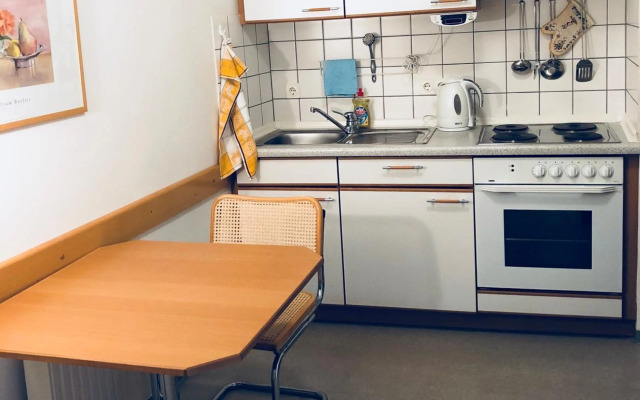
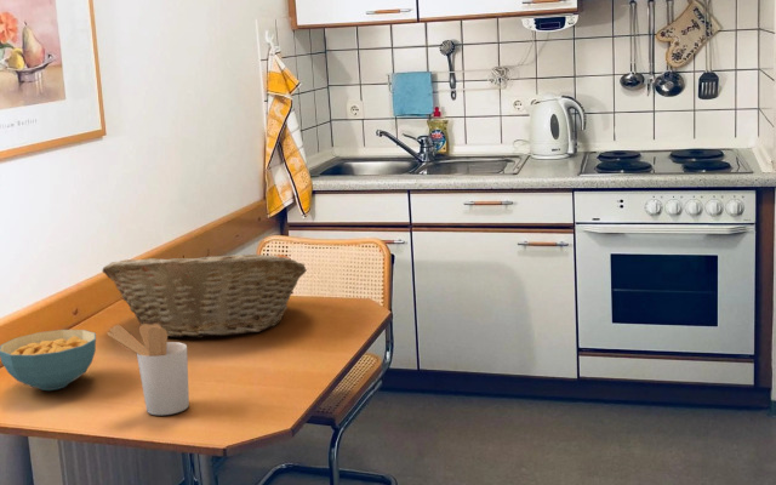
+ utensil holder [107,324,190,416]
+ cereal bowl [0,329,97,392]
+ fruit basket [102,249,308,340]
